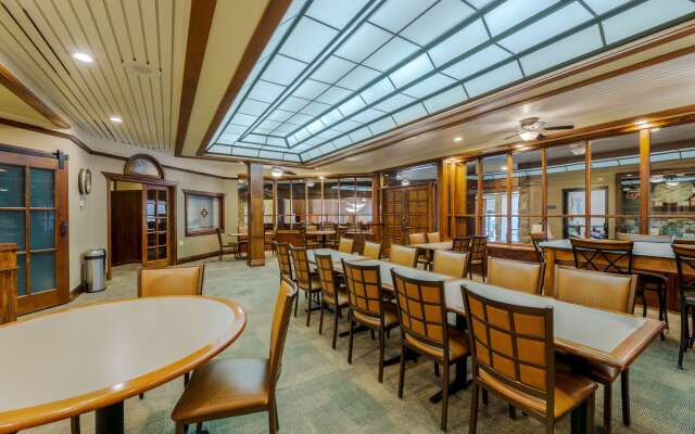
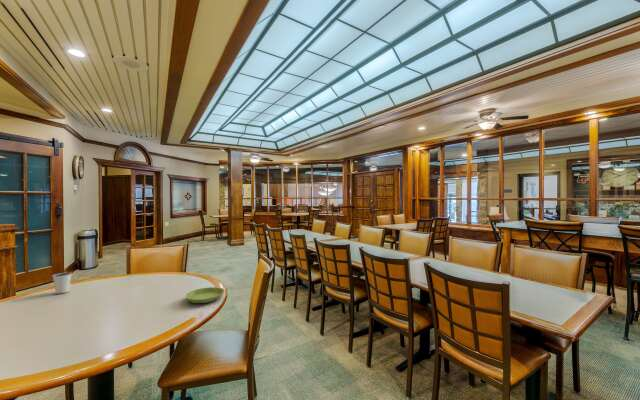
+ saucer [185,286,225,304]
+ dixie cup [51,272,73,295]
